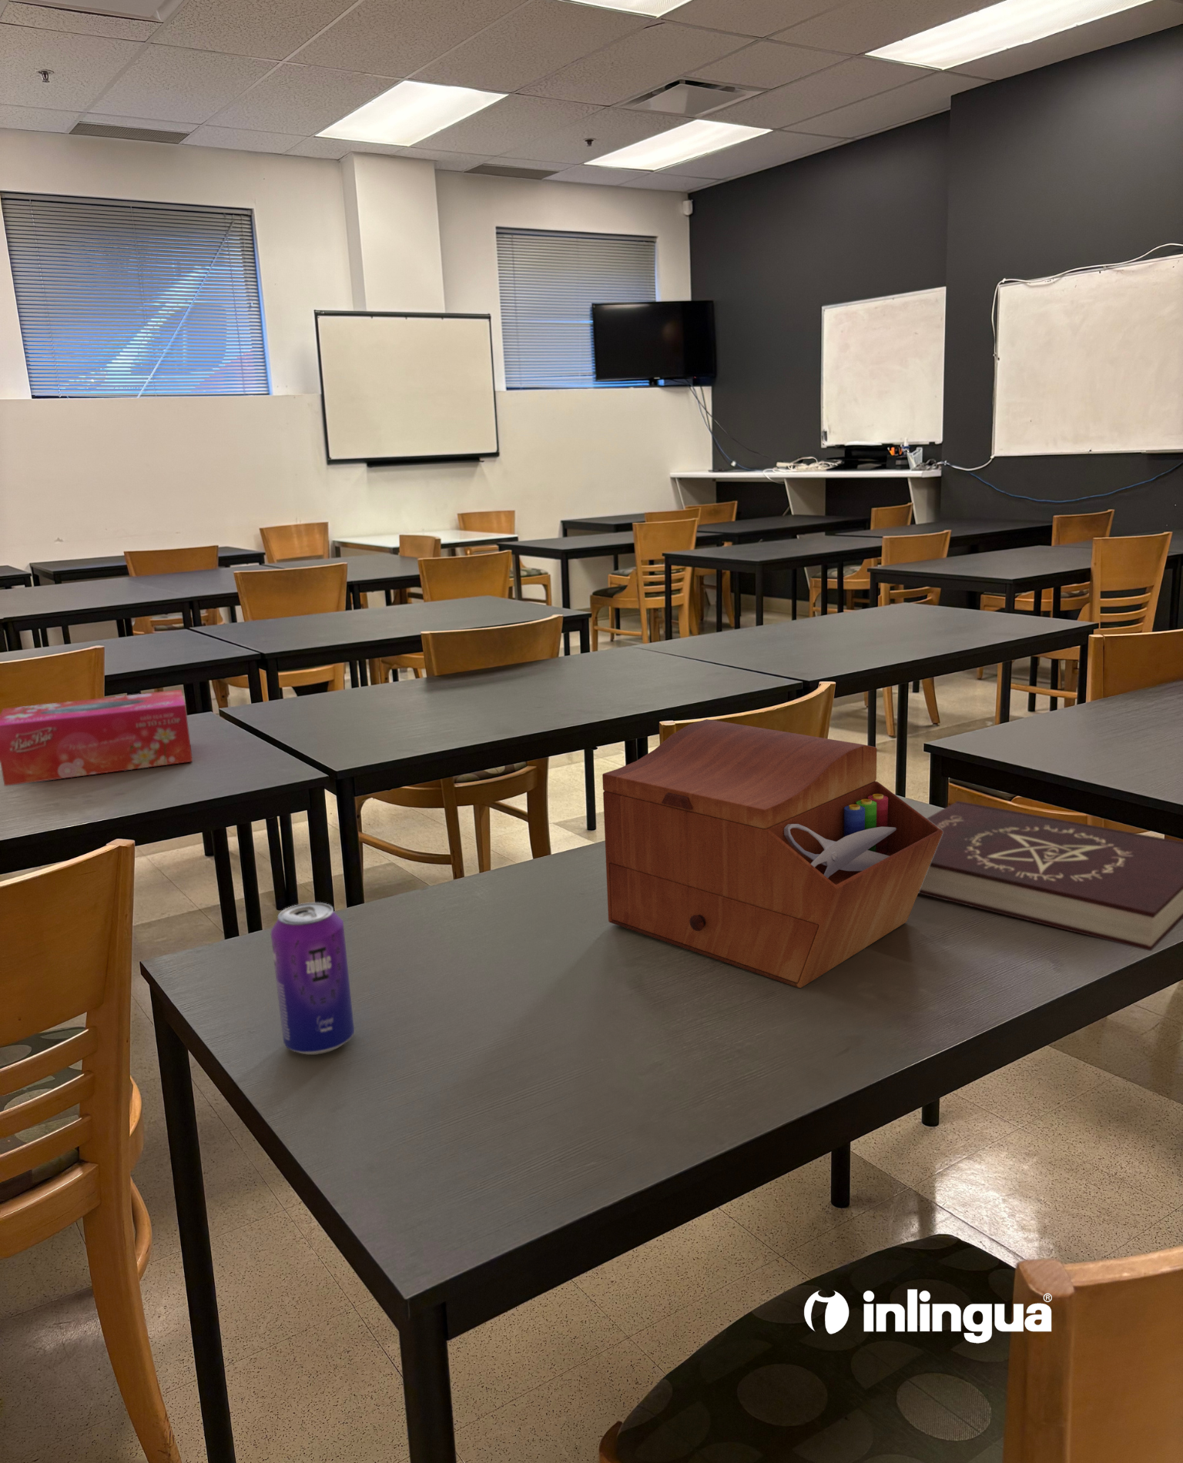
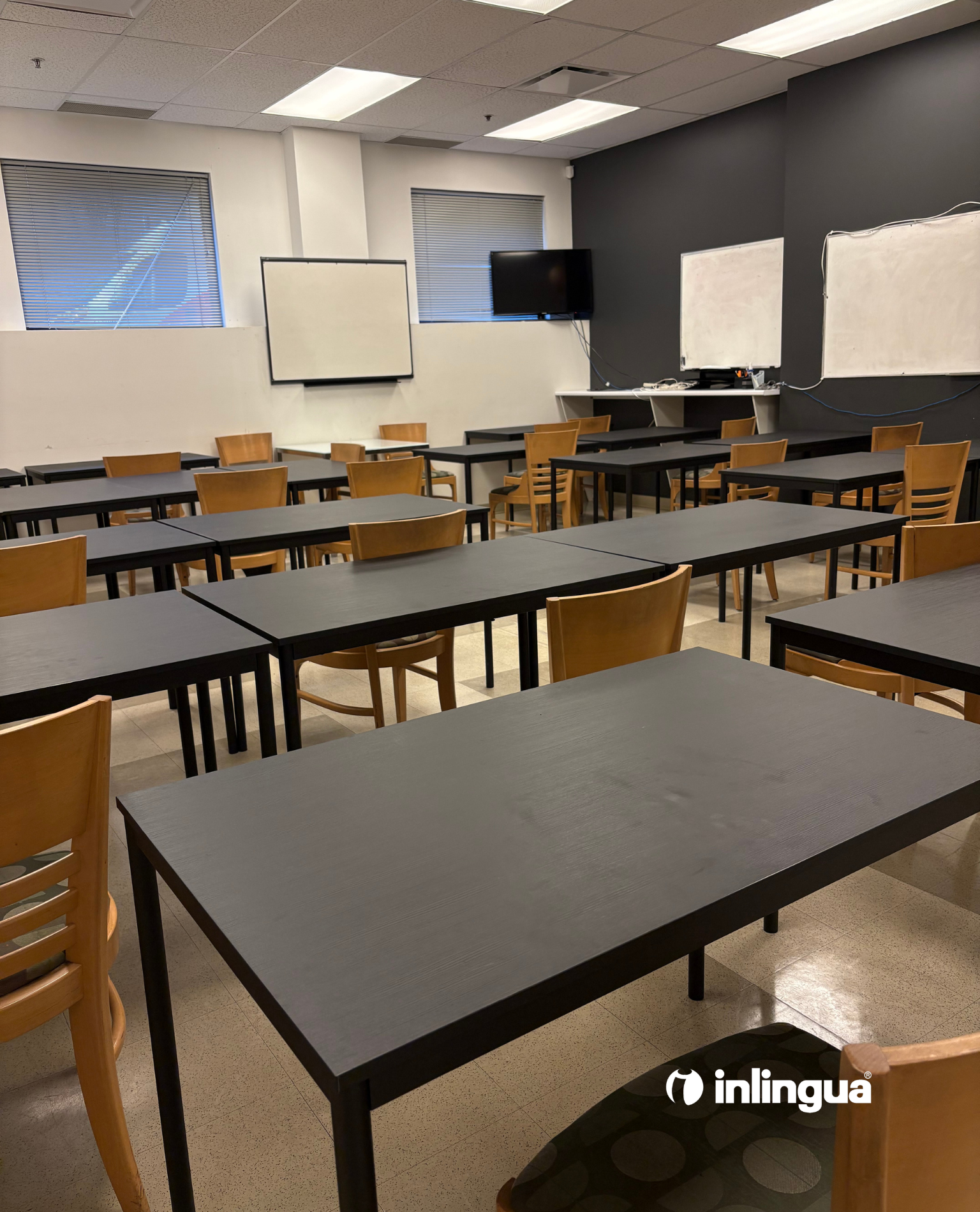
- beverage can [270,902,355,1056]
- sewing box [601,718,943,989]
- tissue box [0,689,193,787]
- book [919,800,1183,951]
